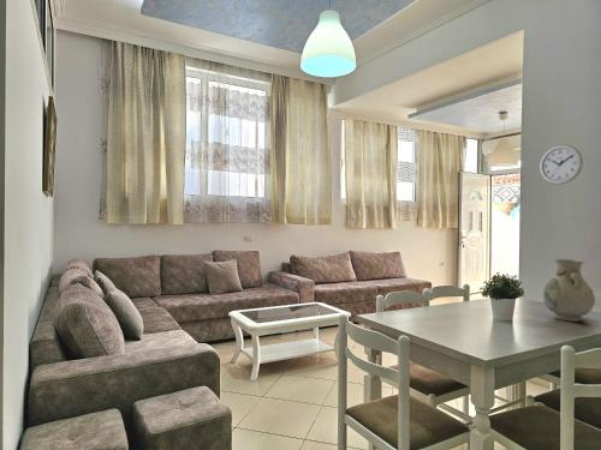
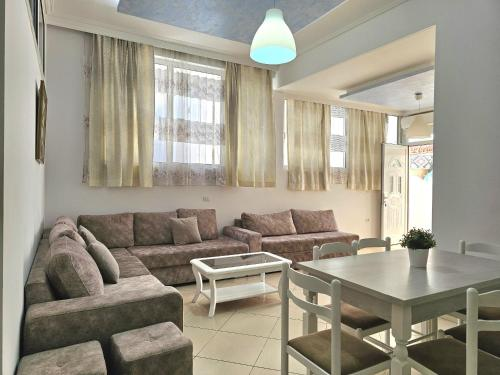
- vase [542,258,596,323]
- wall clock [538,144,584,186]
